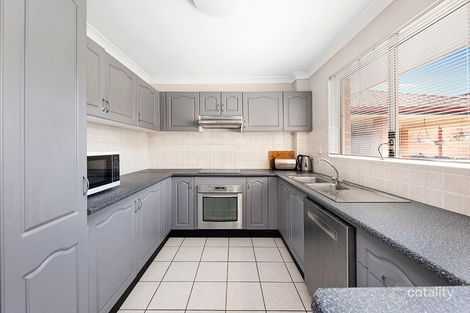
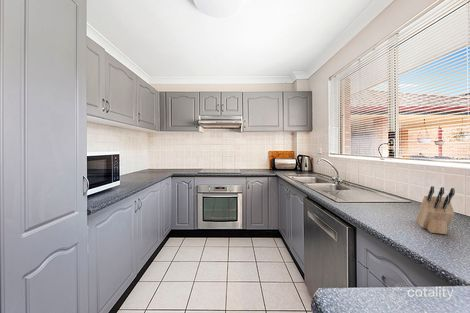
+ knife block [415,185,456,235]
